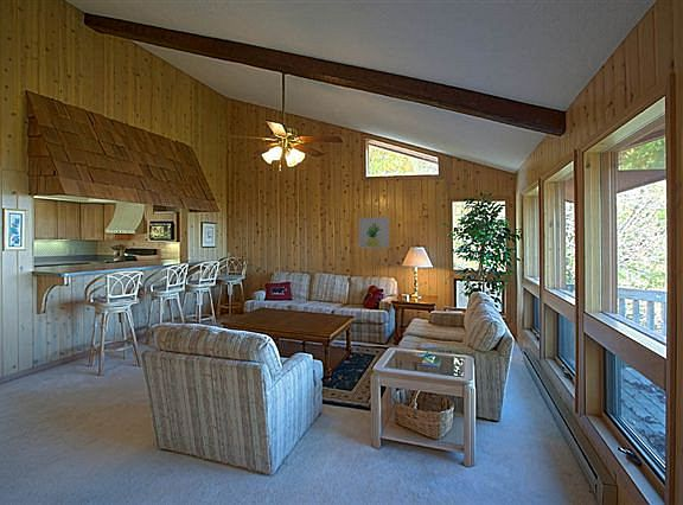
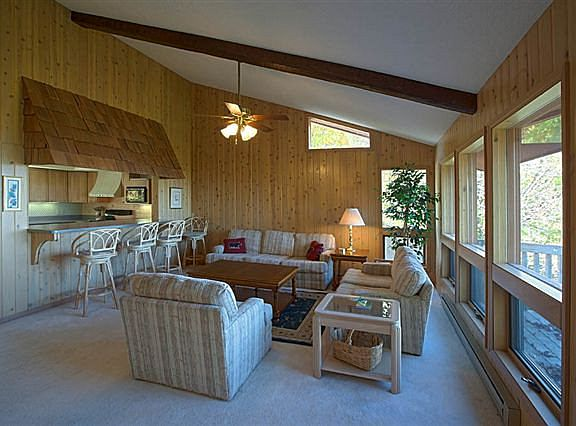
- wall art [358,216,390,249]
